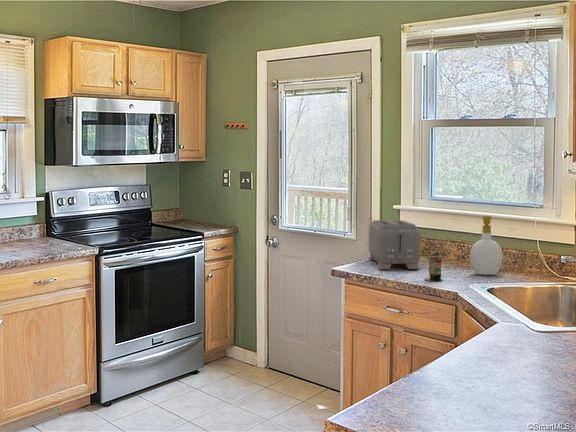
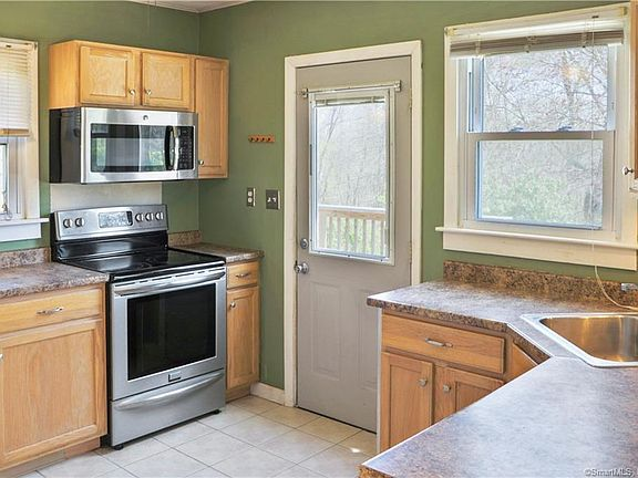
- soap bottle [469,215,504,276]
- can [424,251,443,282]
- toaster [367,219,422,270]
